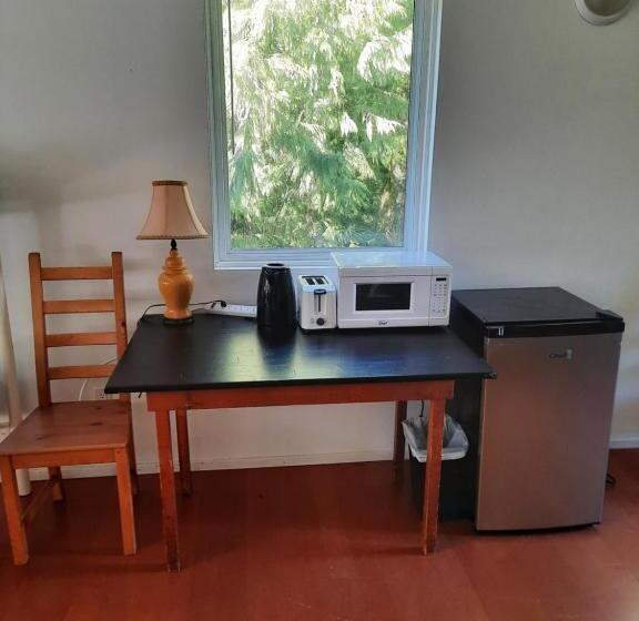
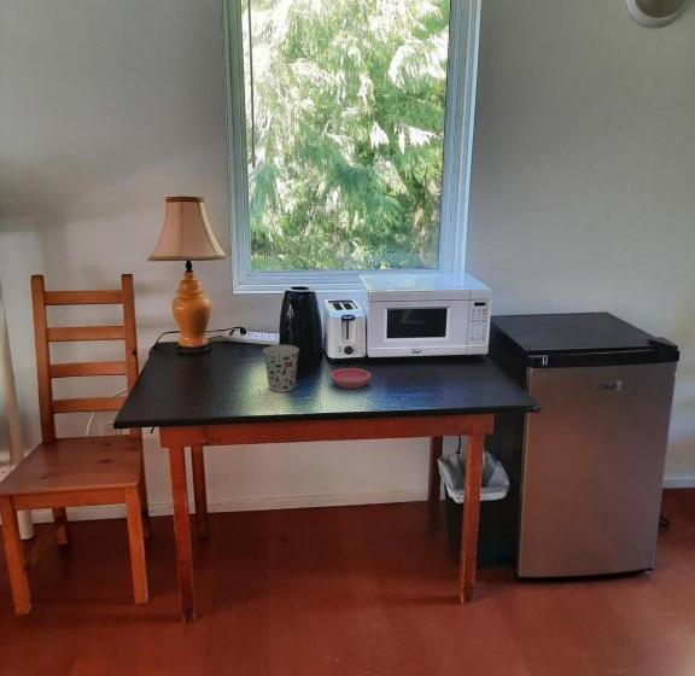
+ saucer [329,367,372,390]
+ cup [262,344,300,394]
